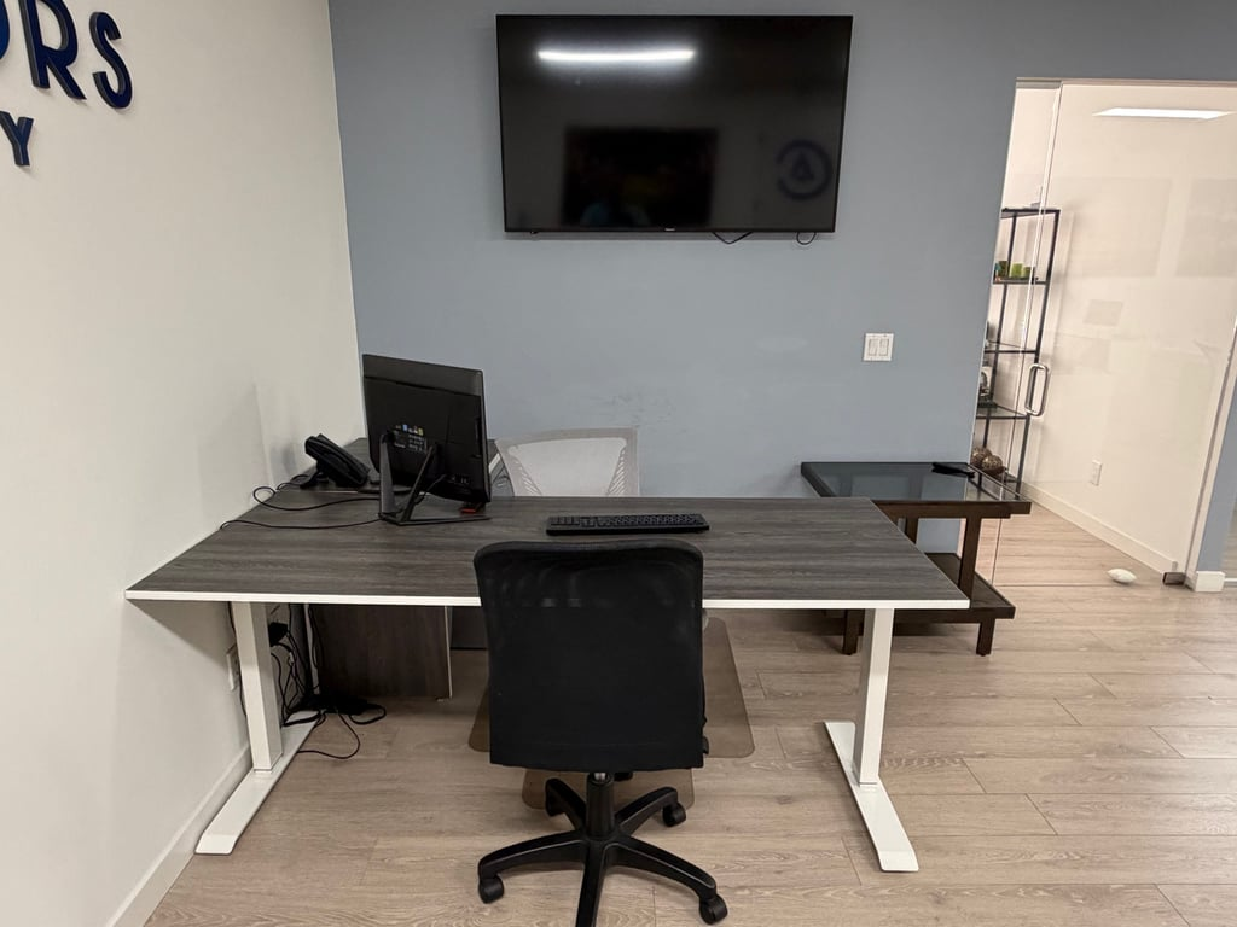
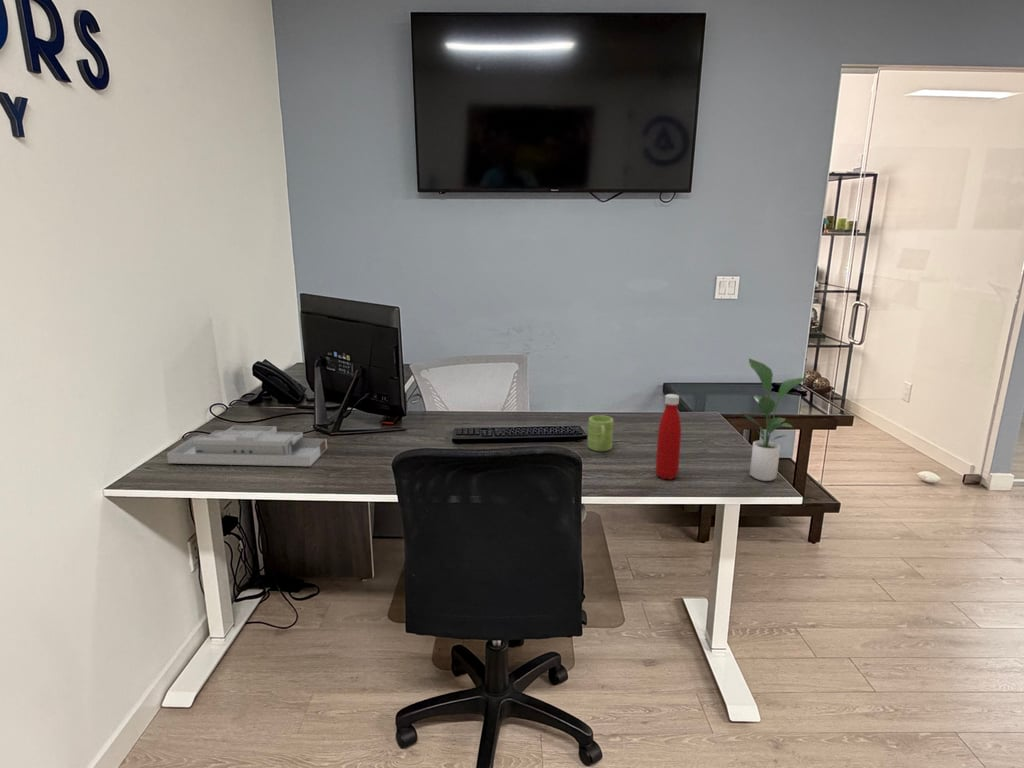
+ bottle [655,393,682,480]
+ potted plant [739,357,809,482]
+ mug [587,414,614,452]
+ desk organizer [166,425,328,467]
